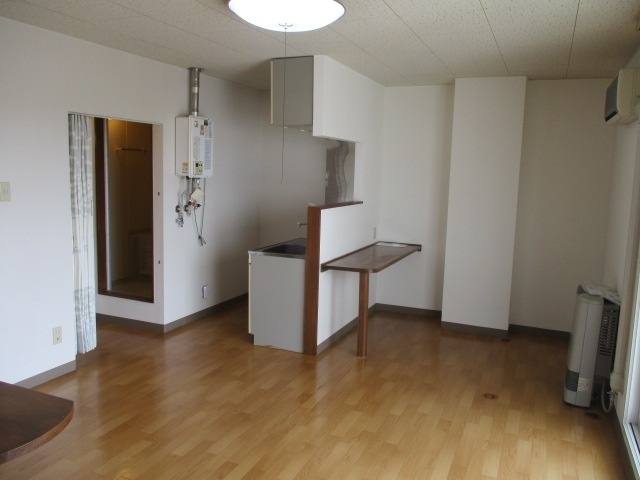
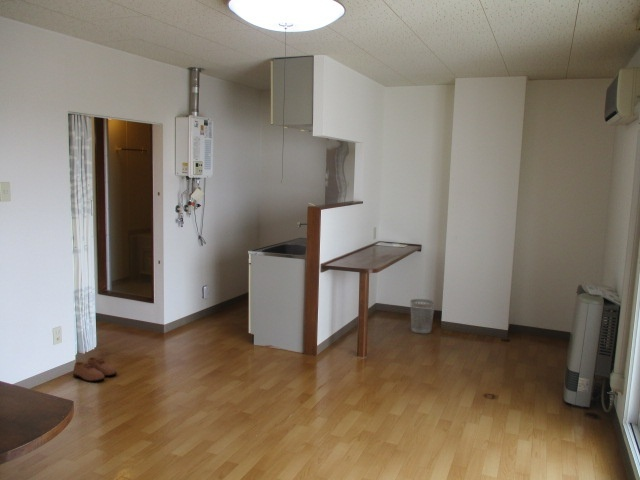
+ shoe [72,356,118,383]
+ wastebasket [409,298,436,334]
